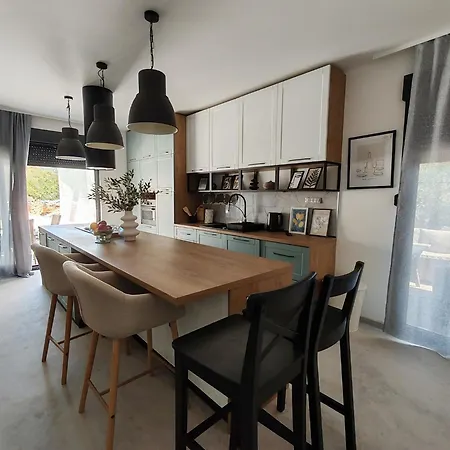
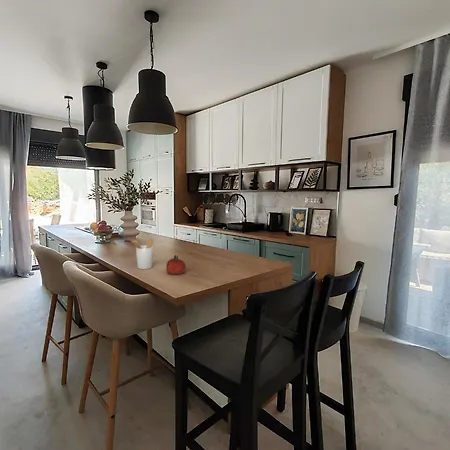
+ fruit [166,254,187,276]
+ utensil holder [131,237,155,270]
